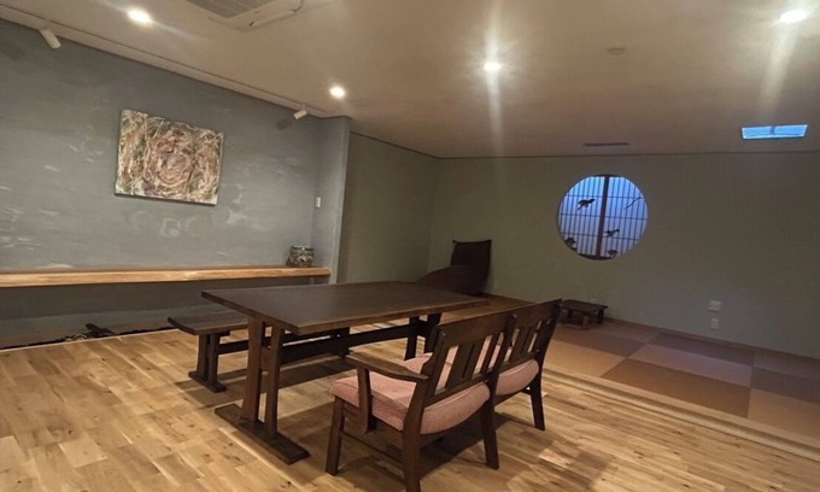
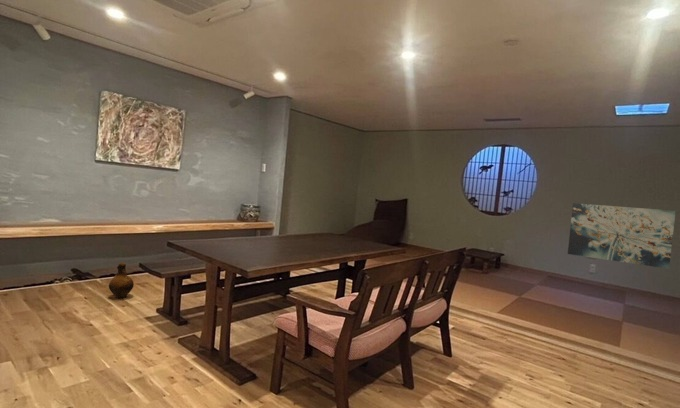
+ wall art [567,202,676,270]
+ ceramic jug [108,262,135,299]
